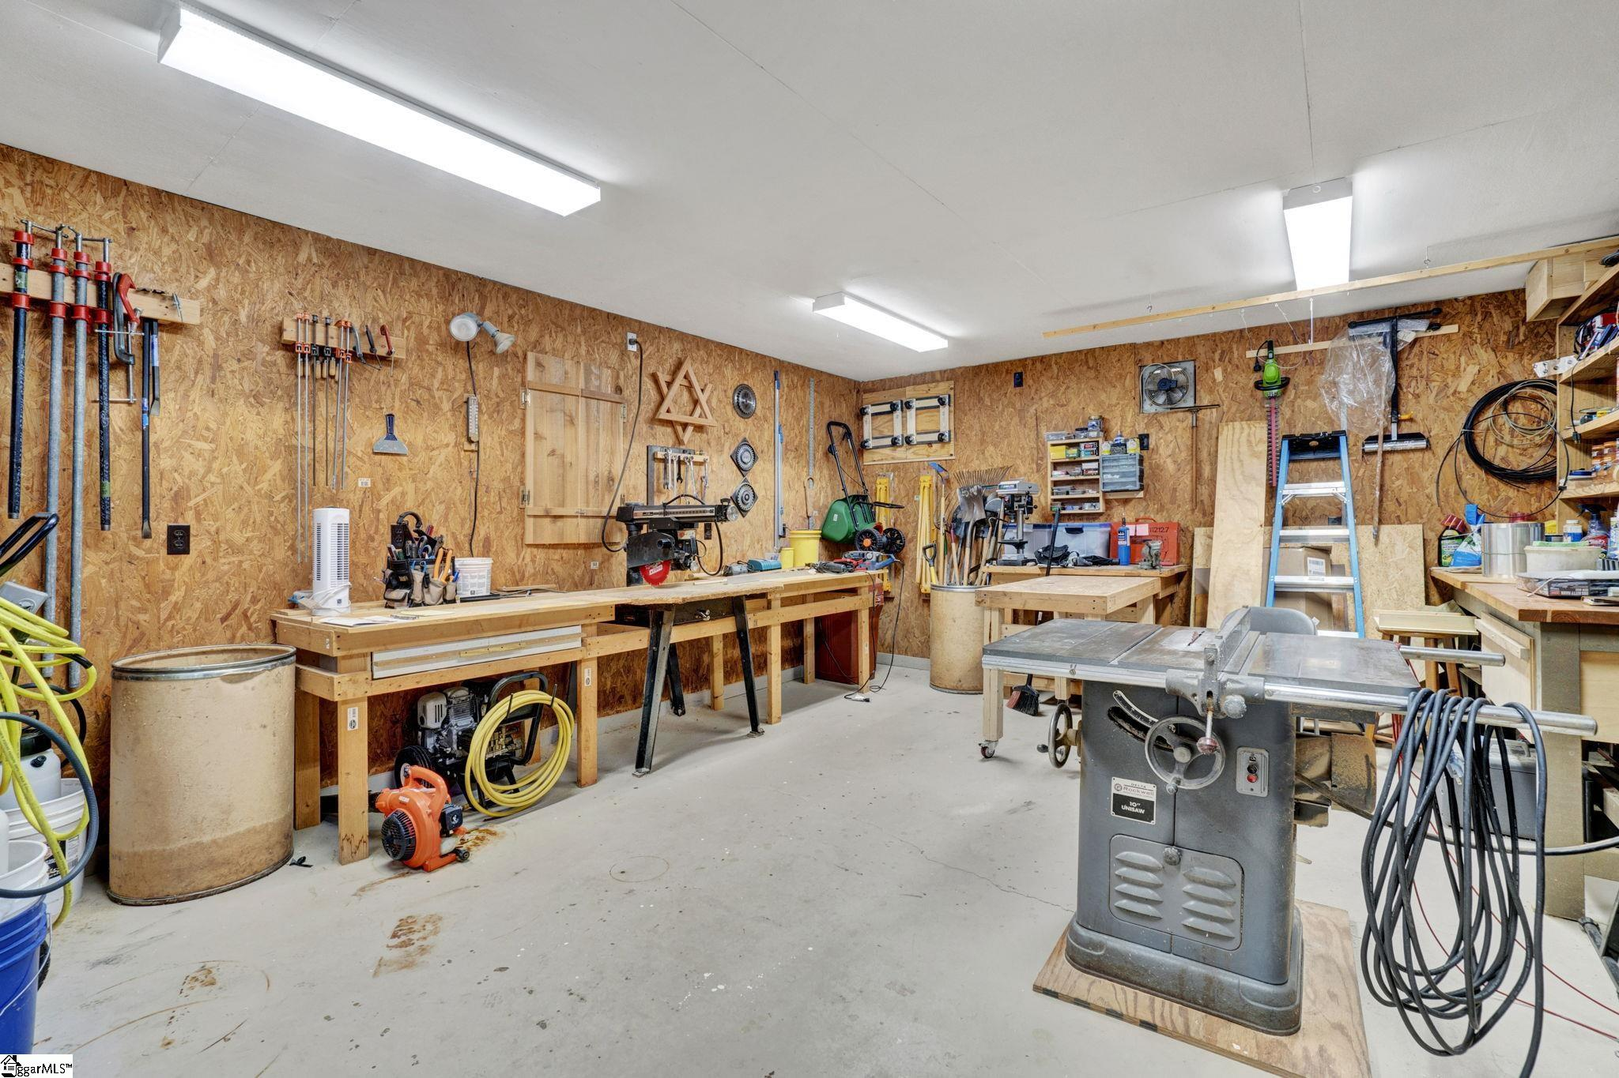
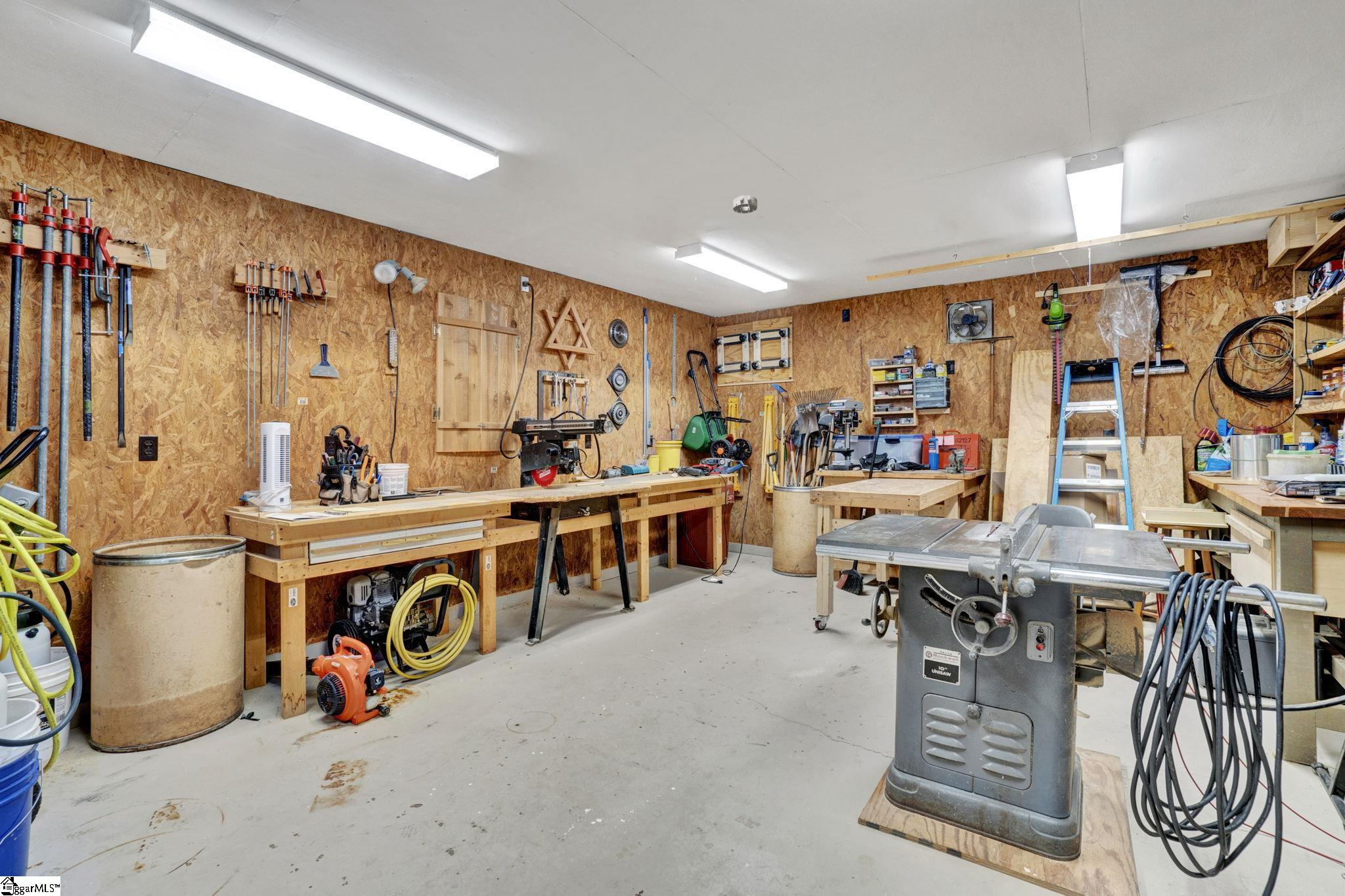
+ smoke detector [732,195,758,214]
